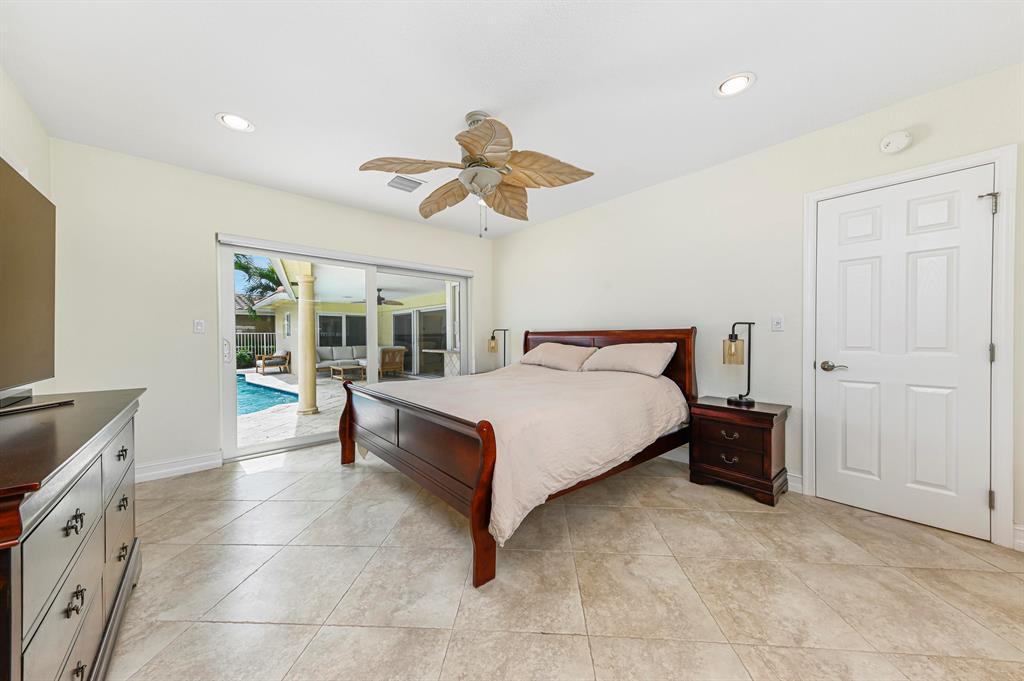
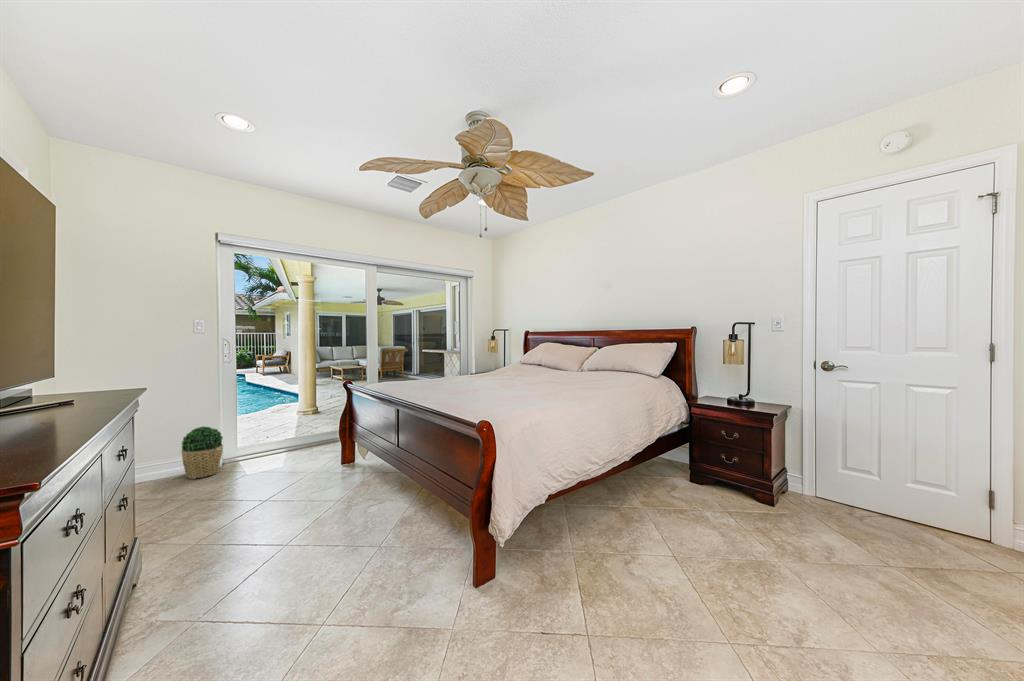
+ potted plant [180,425,224,480]
